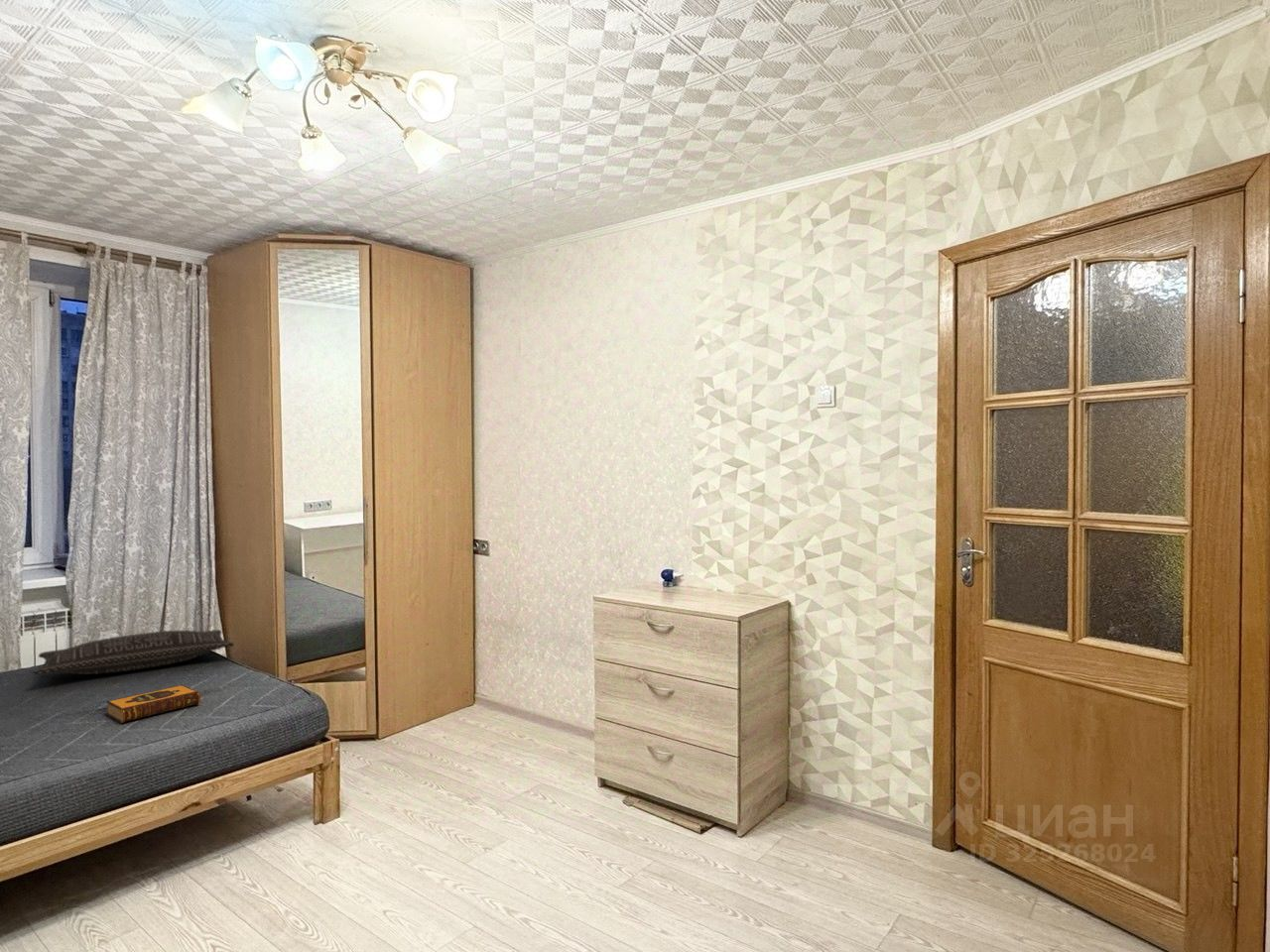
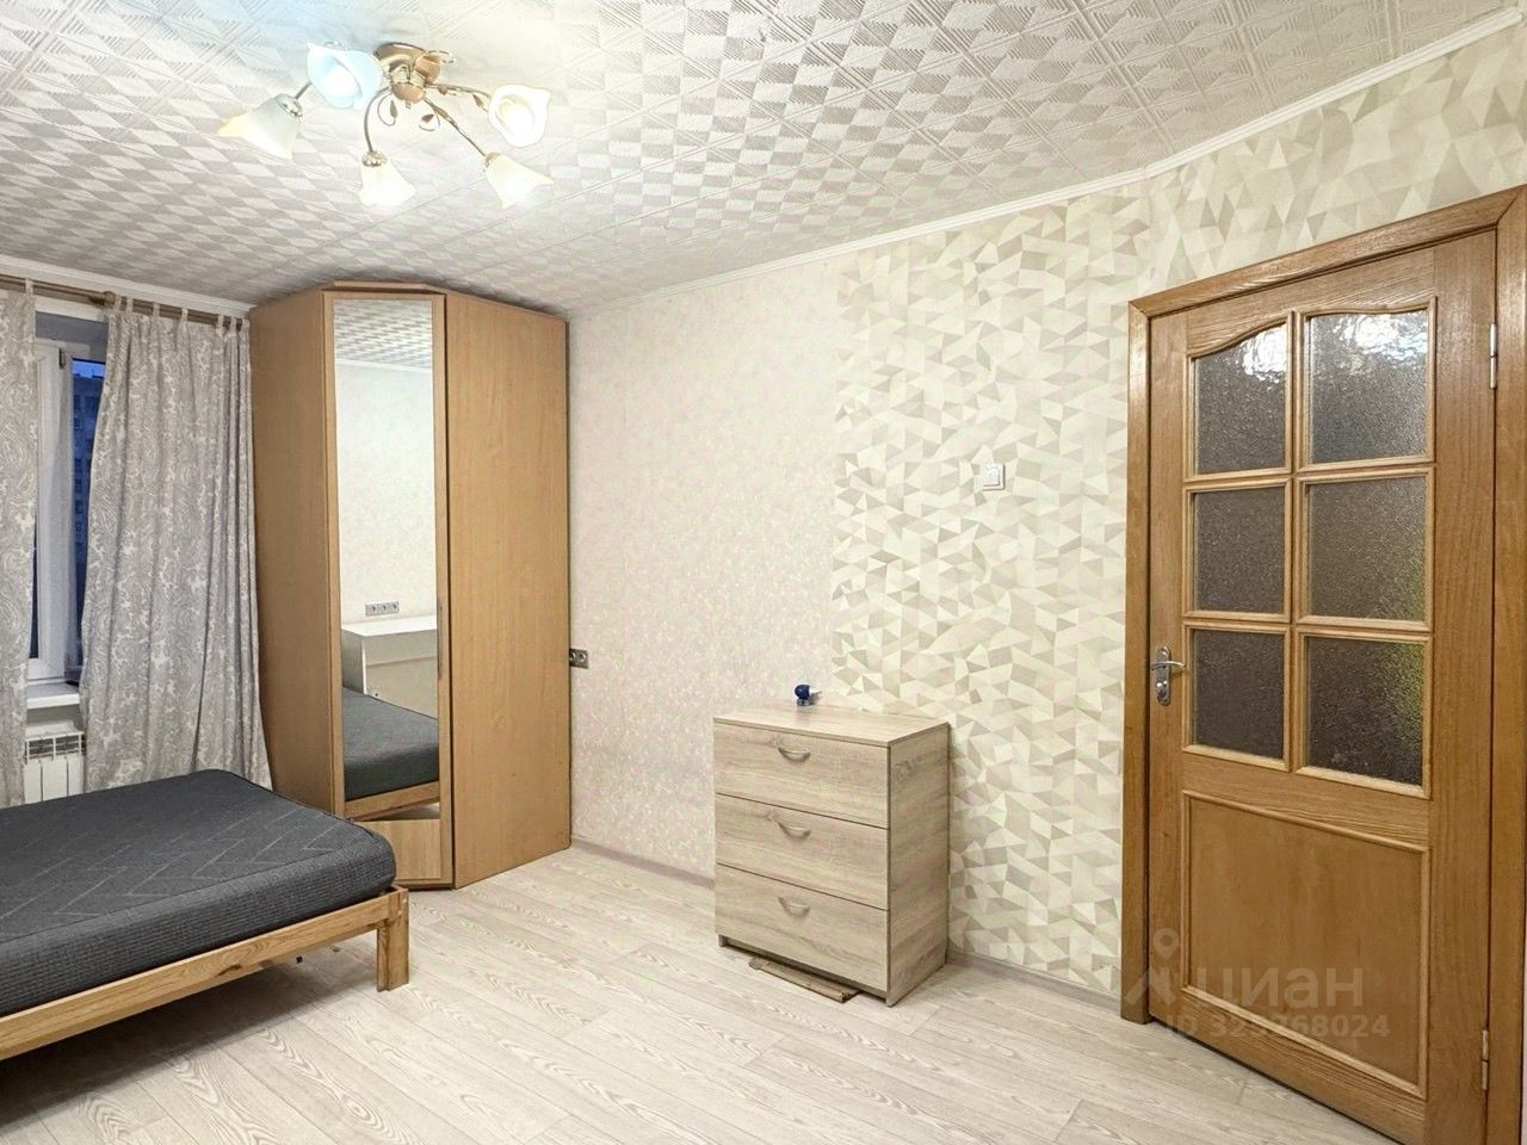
- pillow [33,629,235,675]
- hardback book [105,684,201,724]
